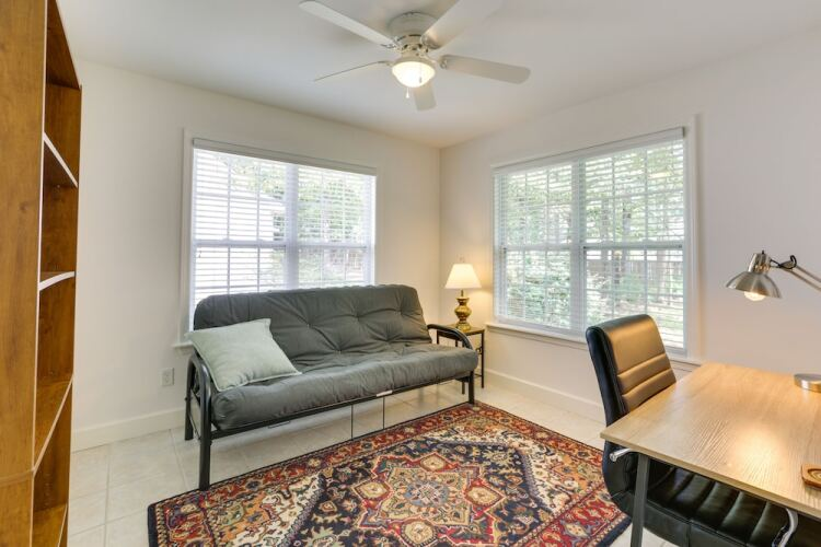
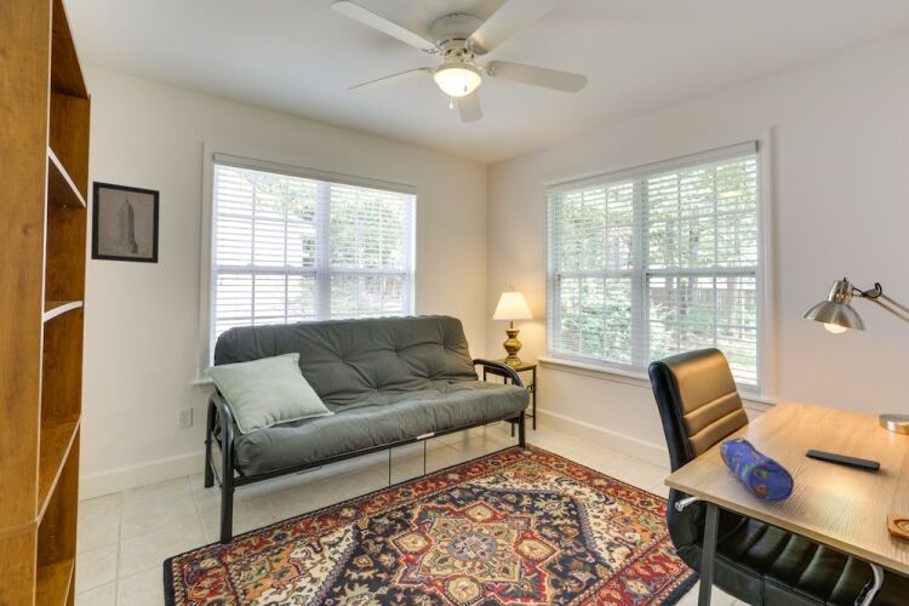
+ wall art [90,181,161,264]
+ pencil case [719,436,795,503]
+ smartphone [805,448,881,471]
